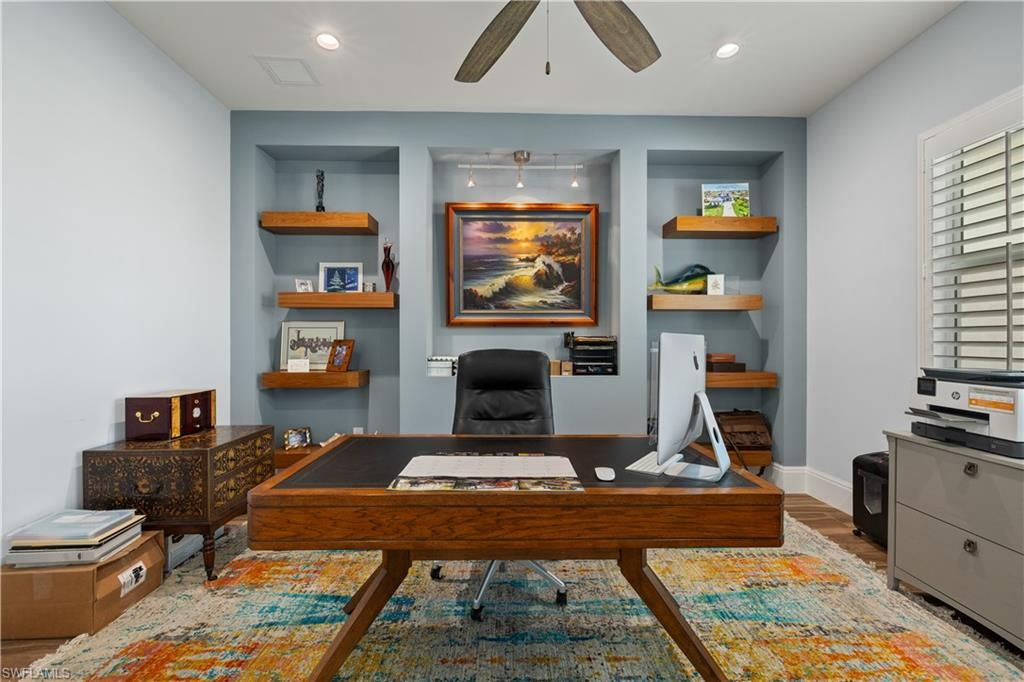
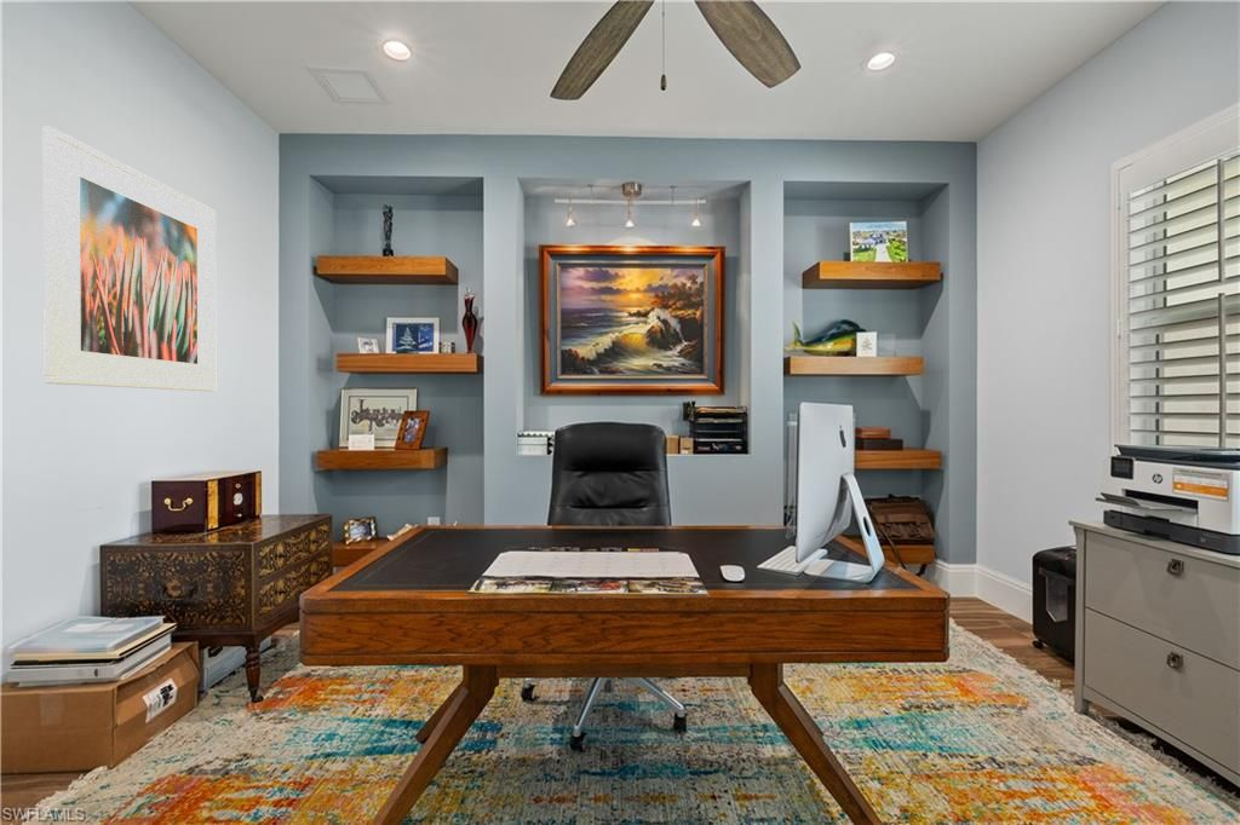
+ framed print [42,126,217,392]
